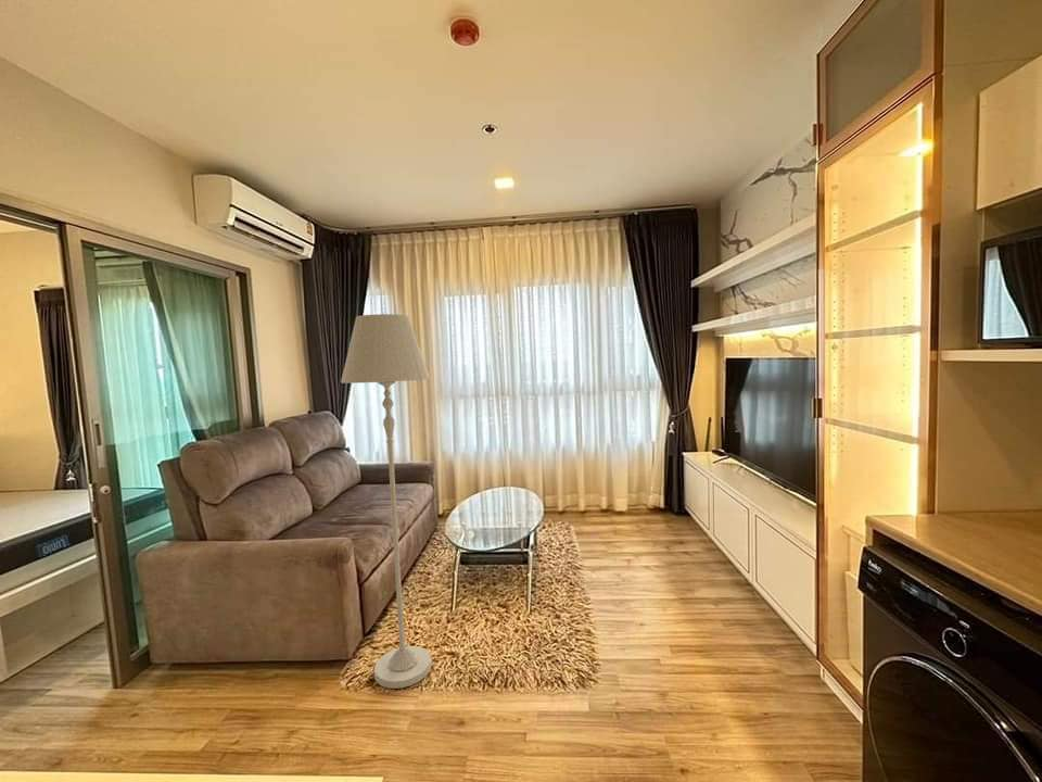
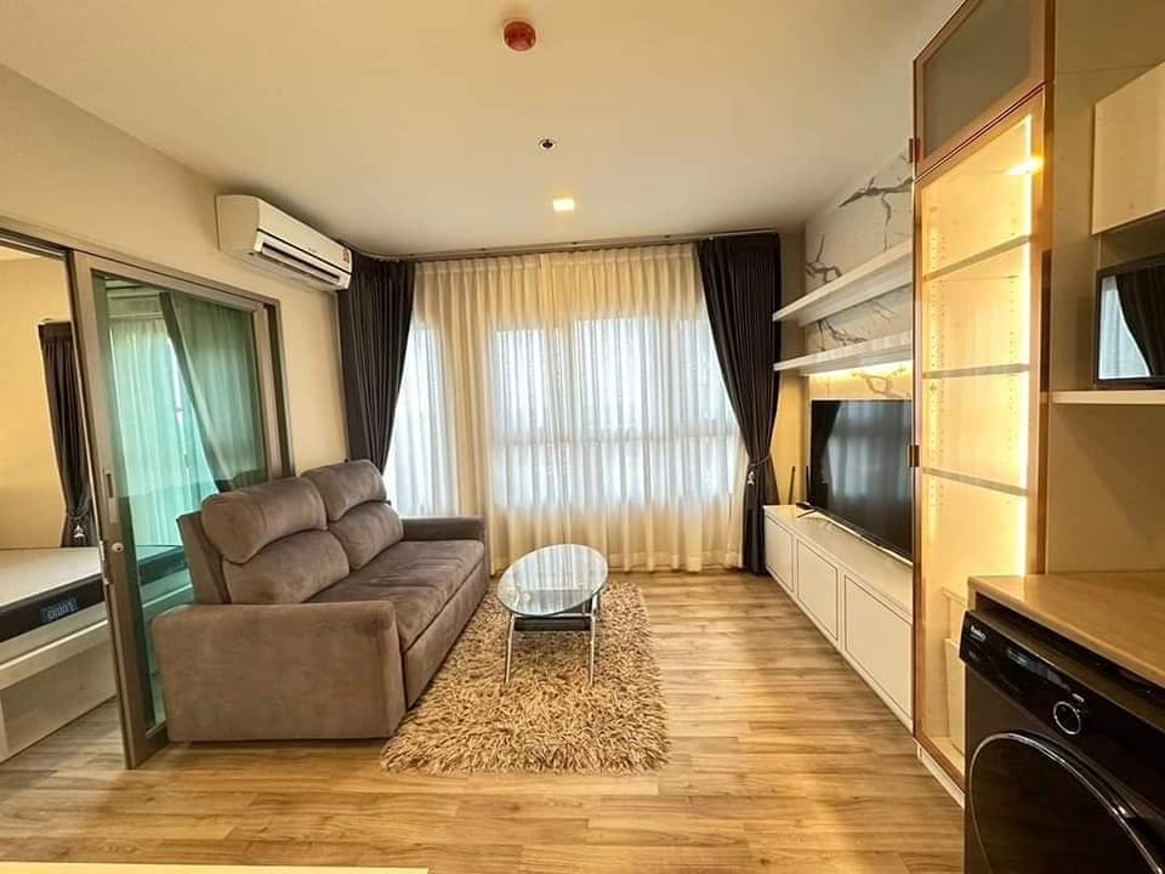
- floor lamp [340,313,433,690]
